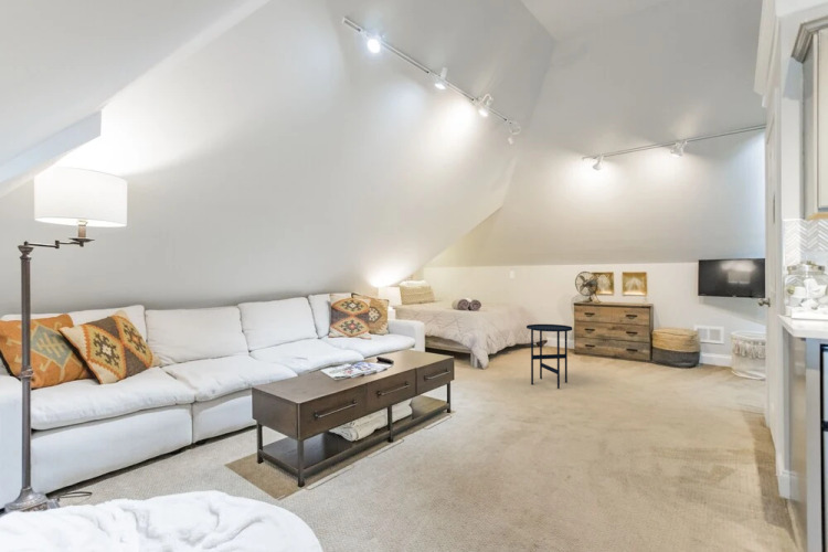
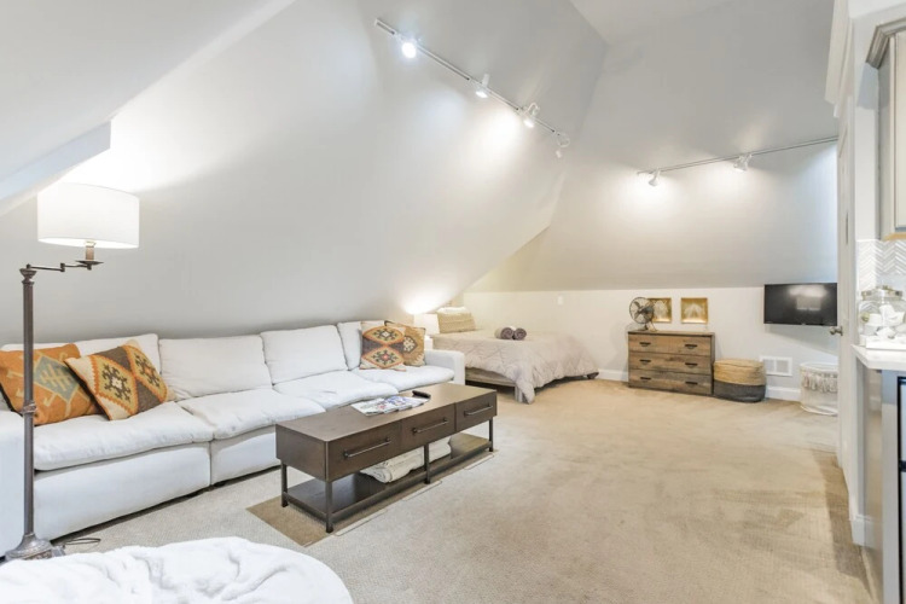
- side table [526,323,573,390]
